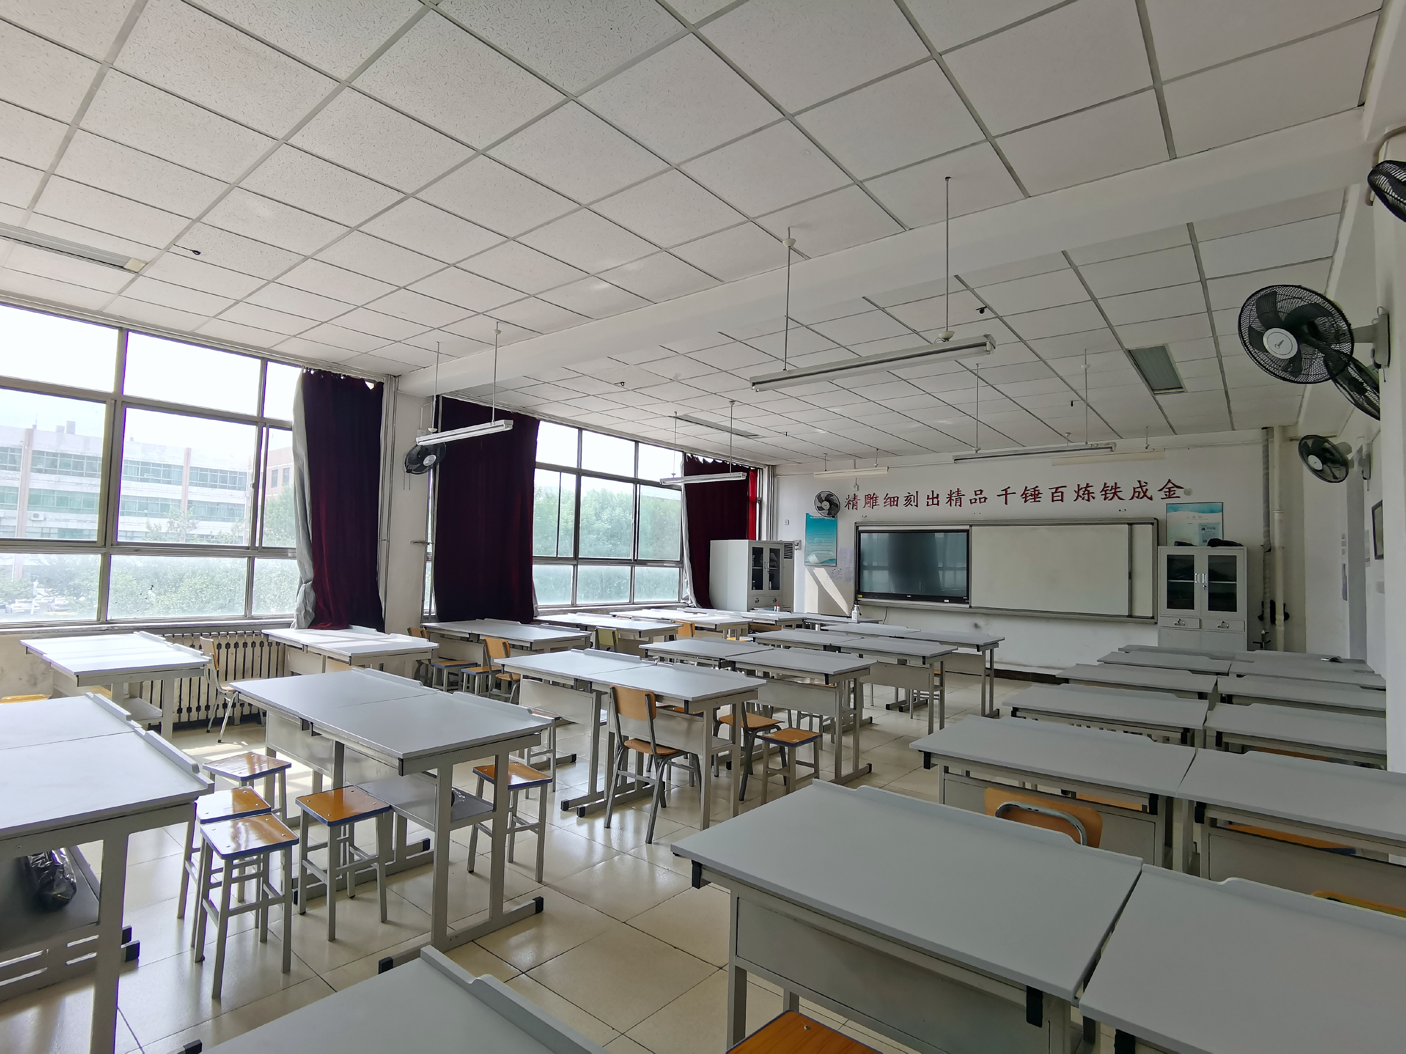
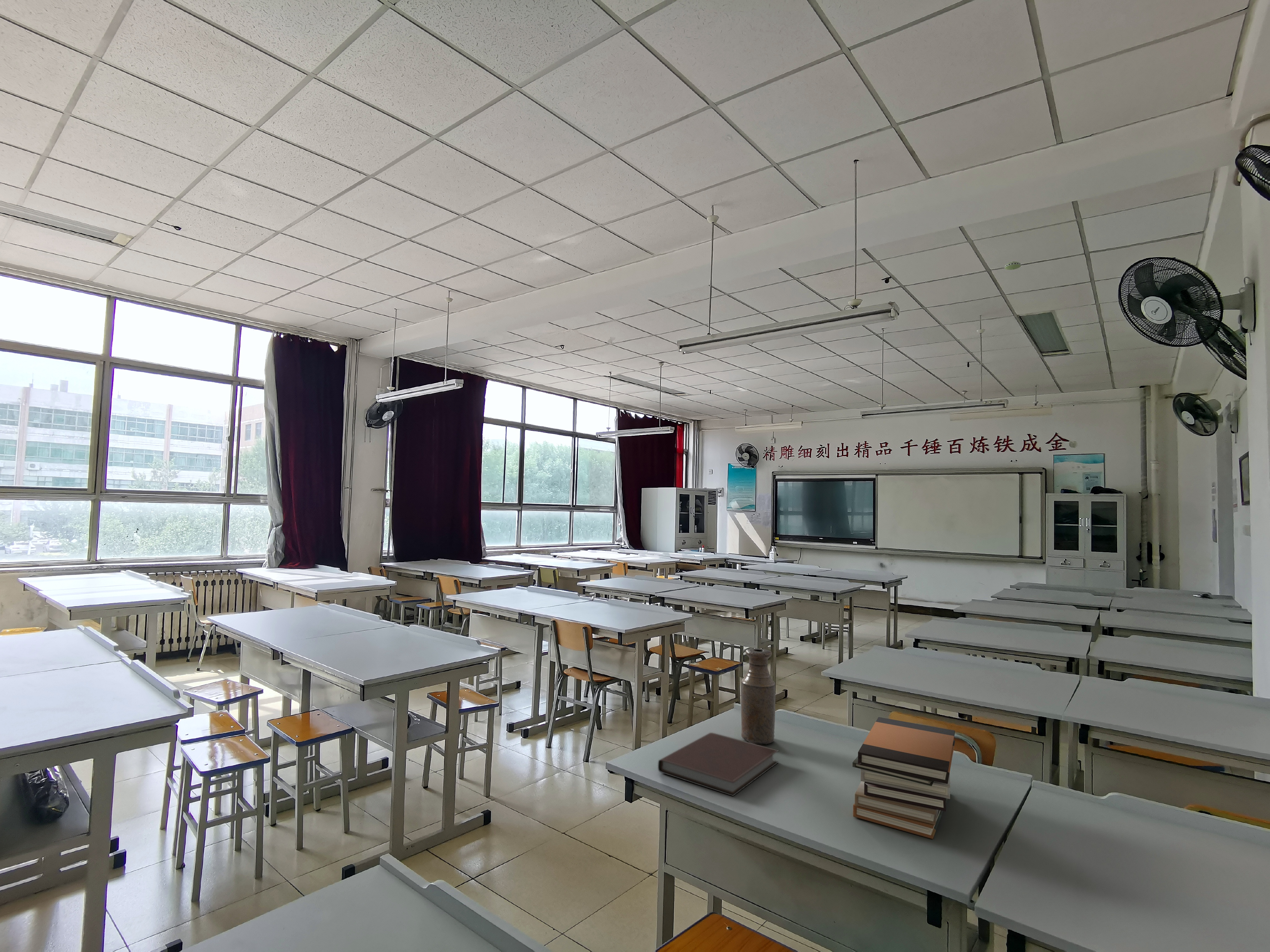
+ bottle [741,648,776,745]
+ smoke detector [1005,261,1021,270]
+ book stack [852,717,955,840]
+ notebook [658,732,779,796]
